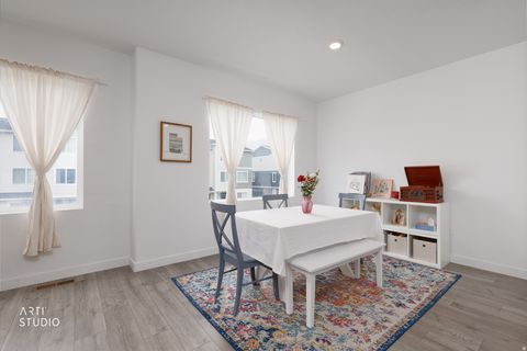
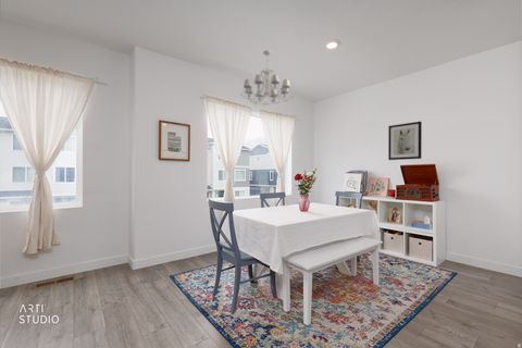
+ chandelier [238,49,295,107]
+ wall art [387,121,423,161]
